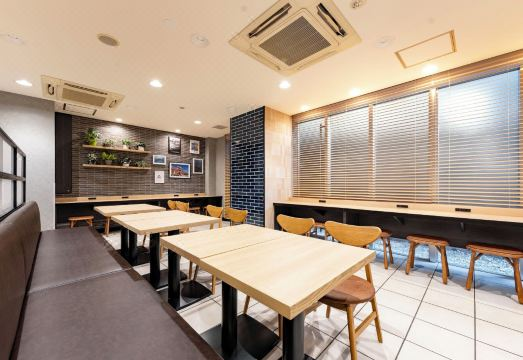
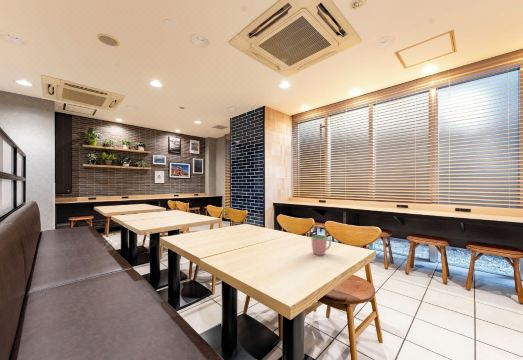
+ cup [311,235,332,256]
